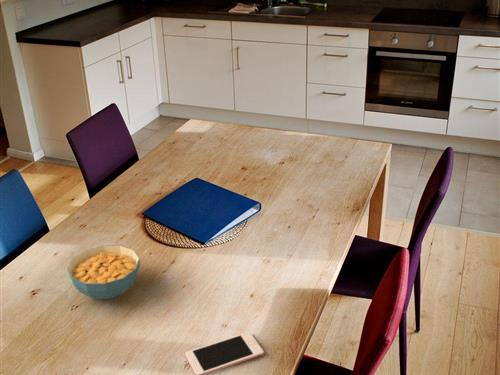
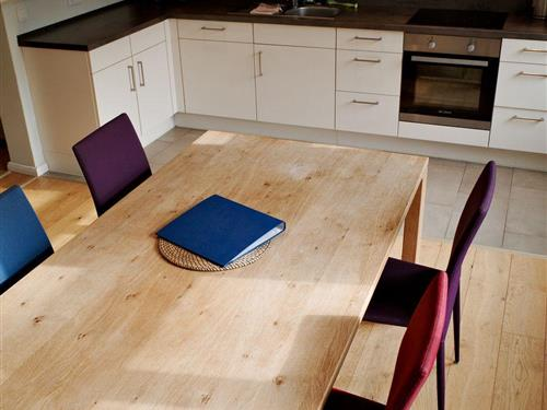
- cell phone [184,331,265,375]
- cereal bowl [66,244,141,300]
